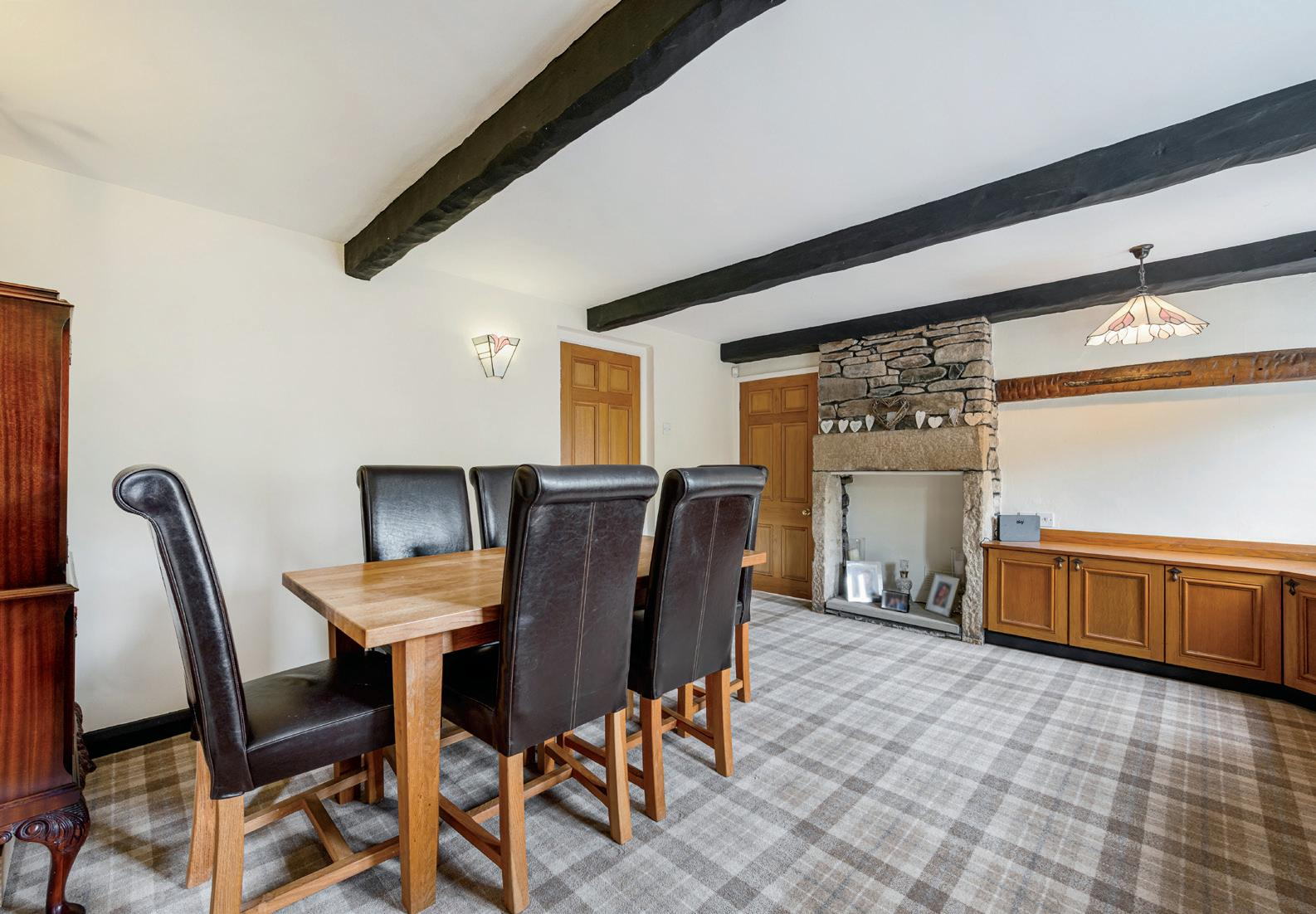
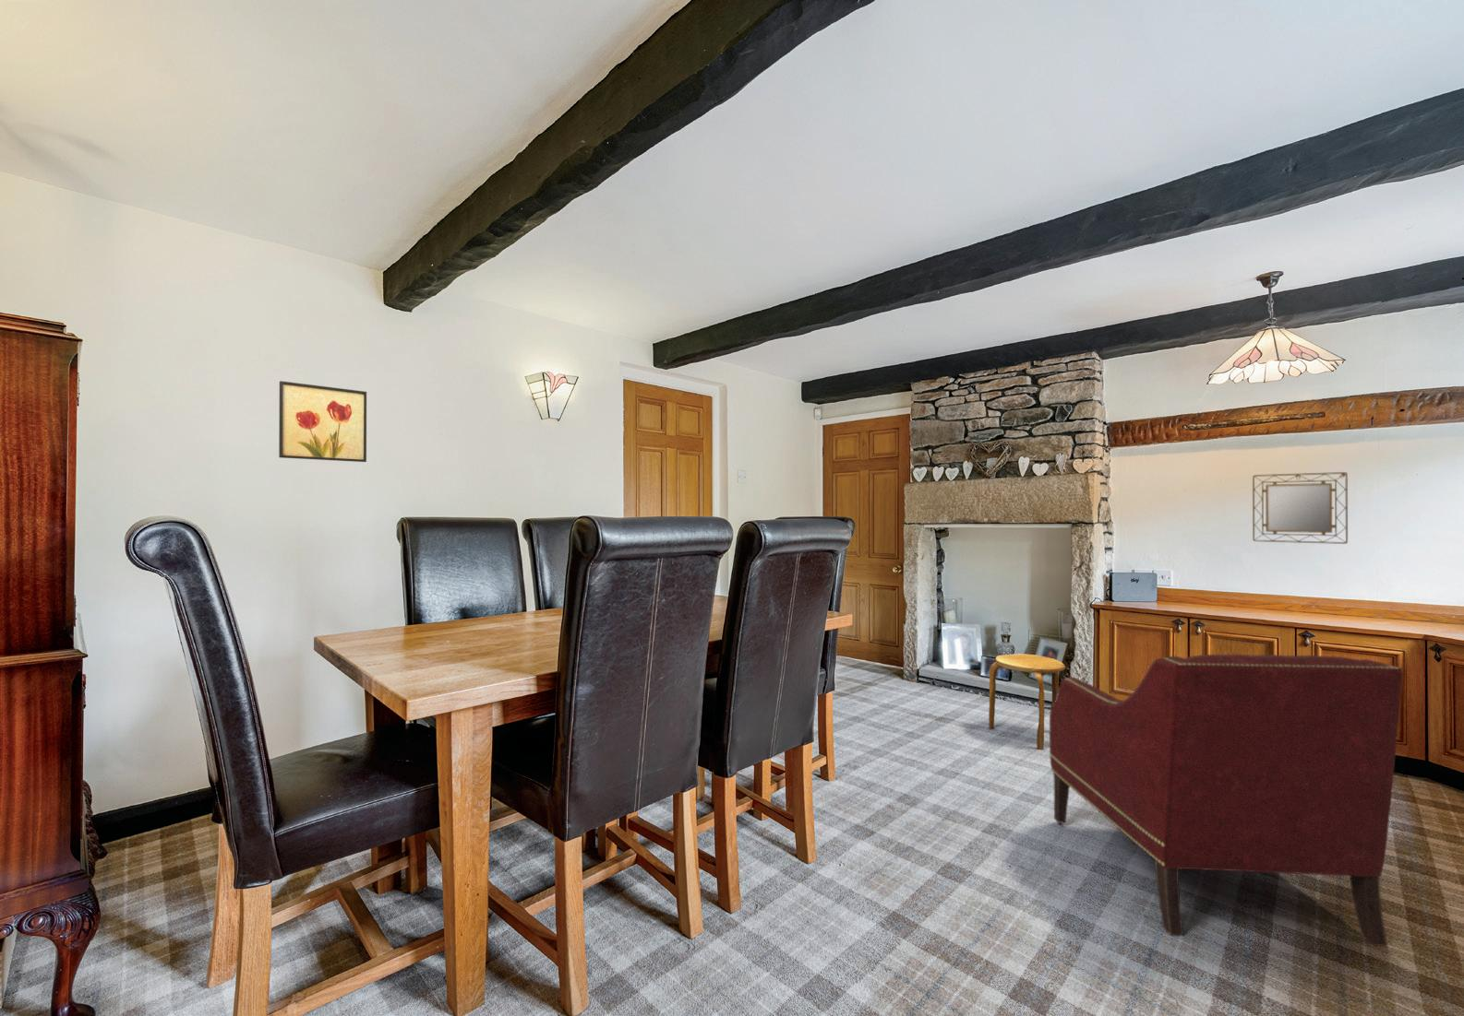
+ home mirror [1252,471,1348,545]
+ stool [988,653,1066,750]
+ wall art [278,380,367,462]
+ armchair [1049,653,1404,947]
